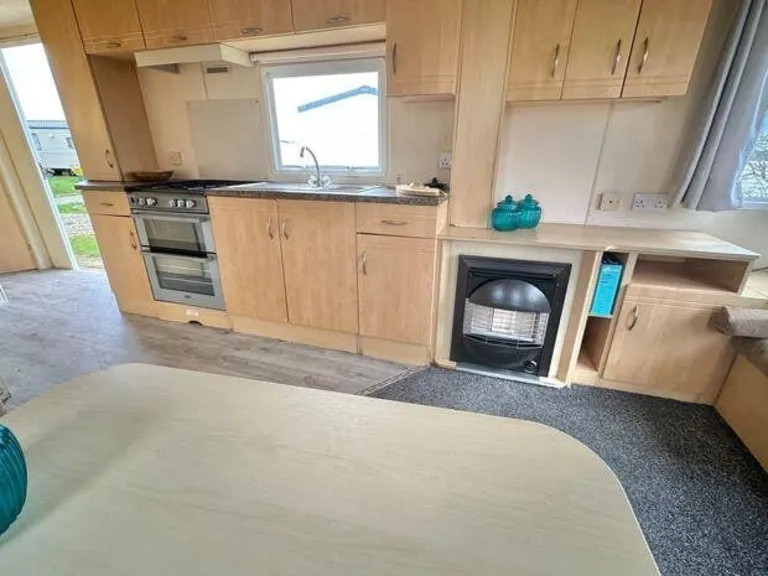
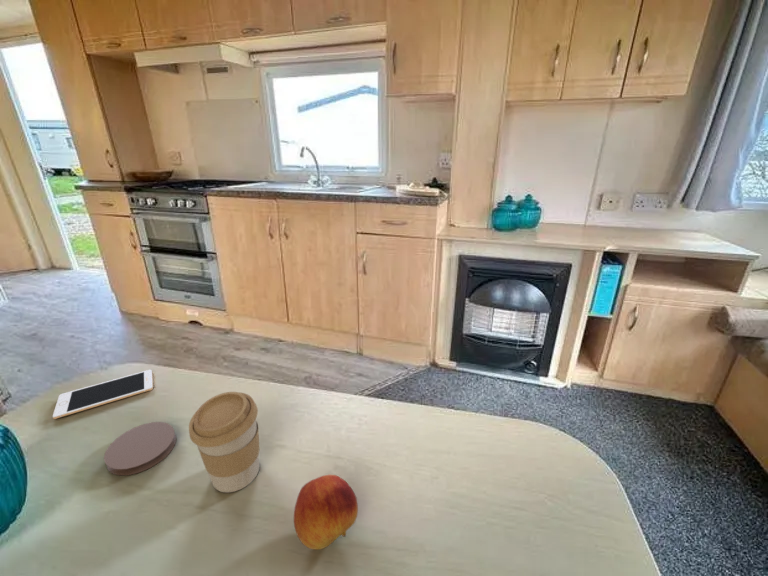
+ coaster [103,421,177,477]
+ fruit [293,474,359,550]
+ coffee cup [188,391,260,493]
+ cell phone [52,369,154,420]
